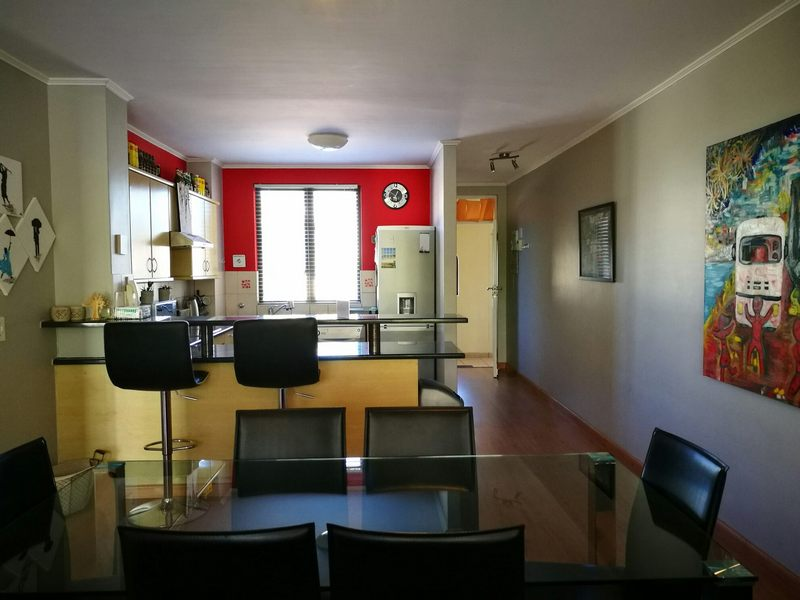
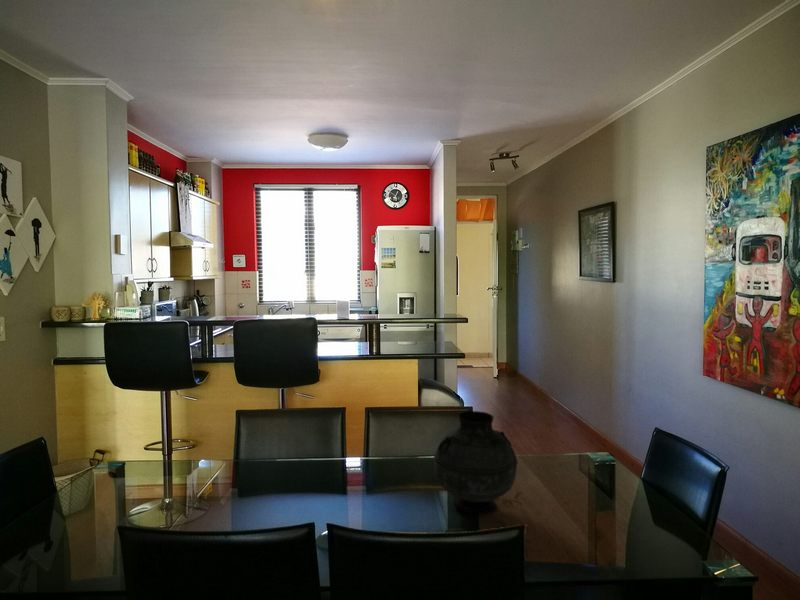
+ vase [433,410,518,515]
